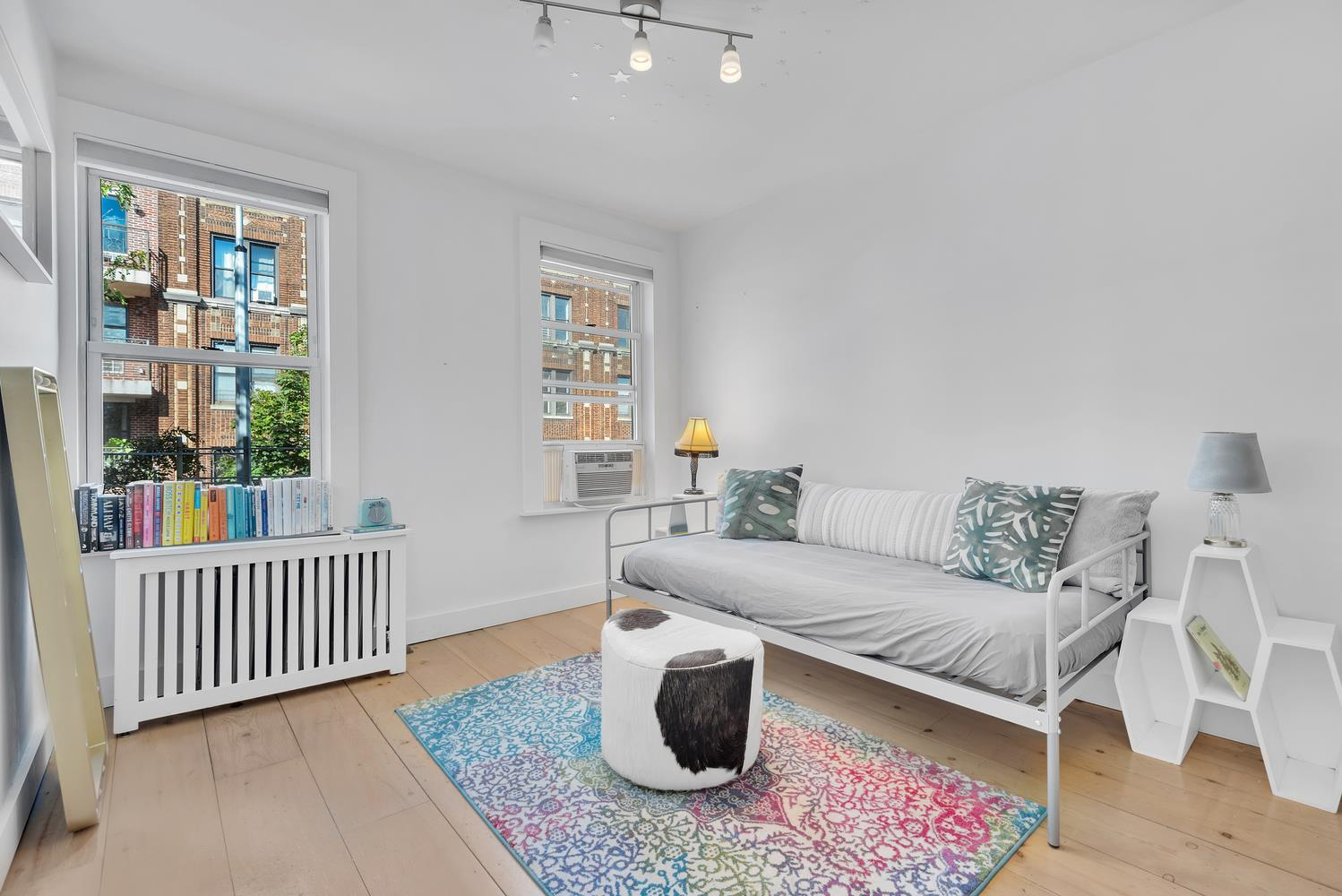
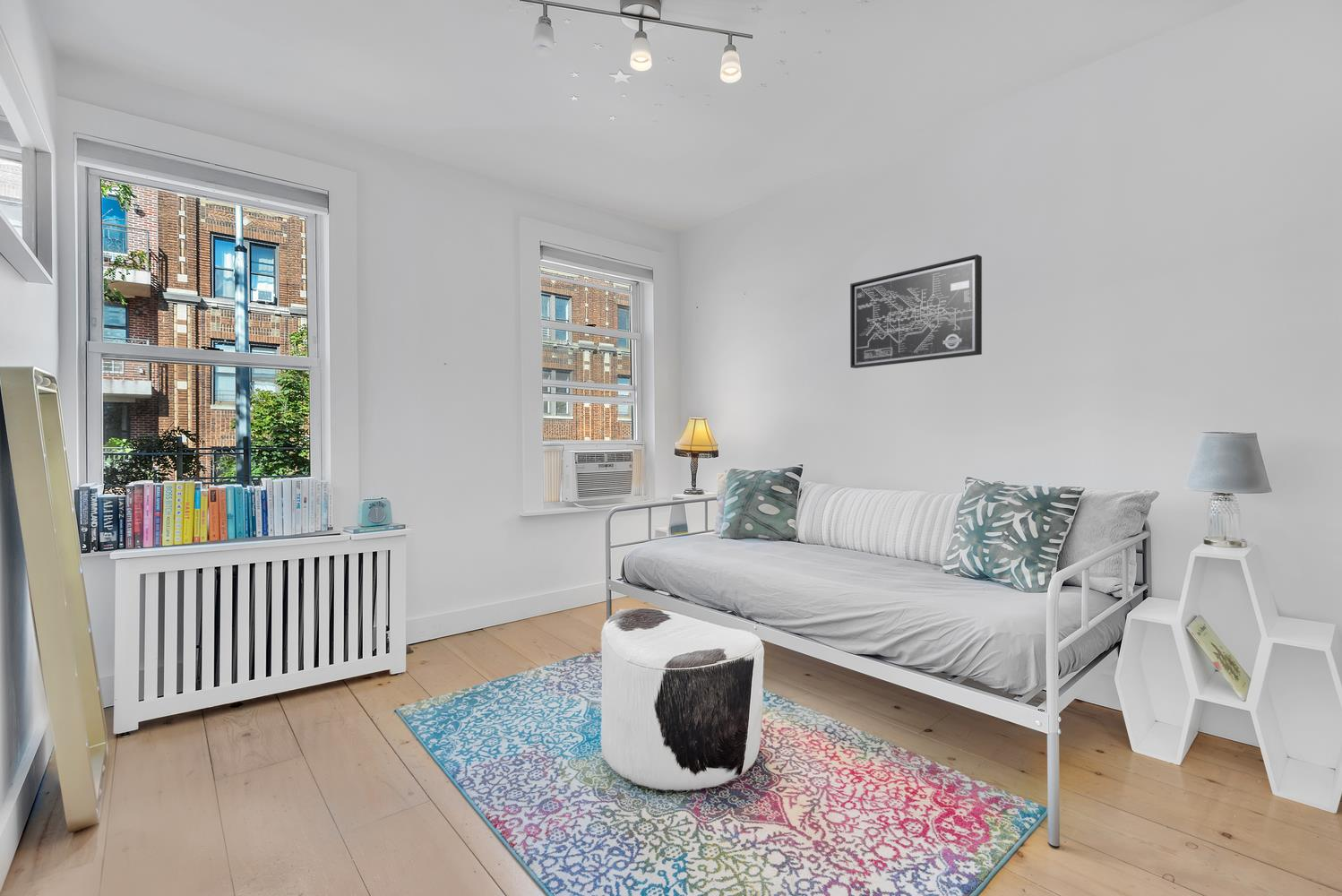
+ wall art [849,254,983,369]
